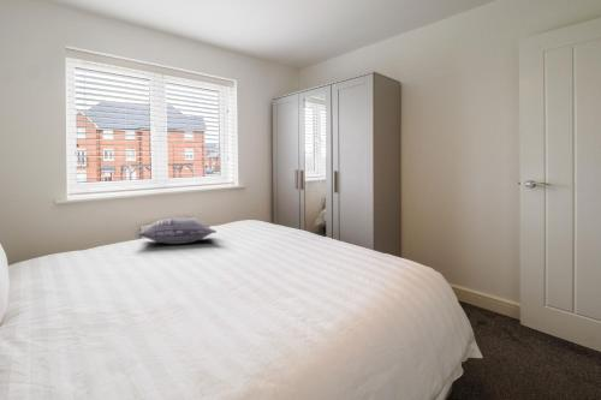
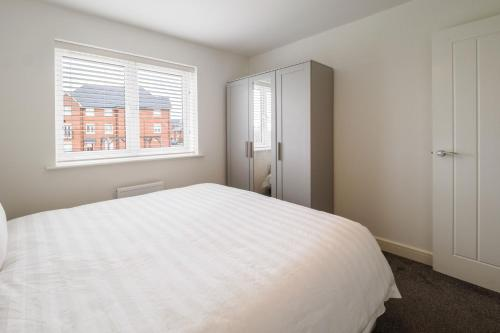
- pillow [137,217,218,245]
